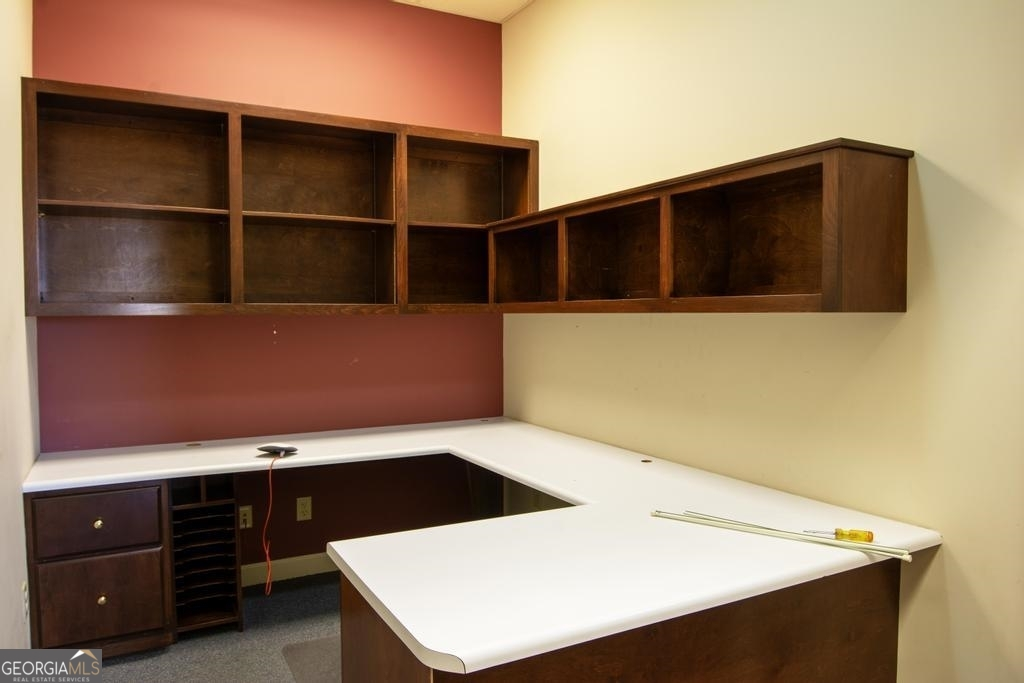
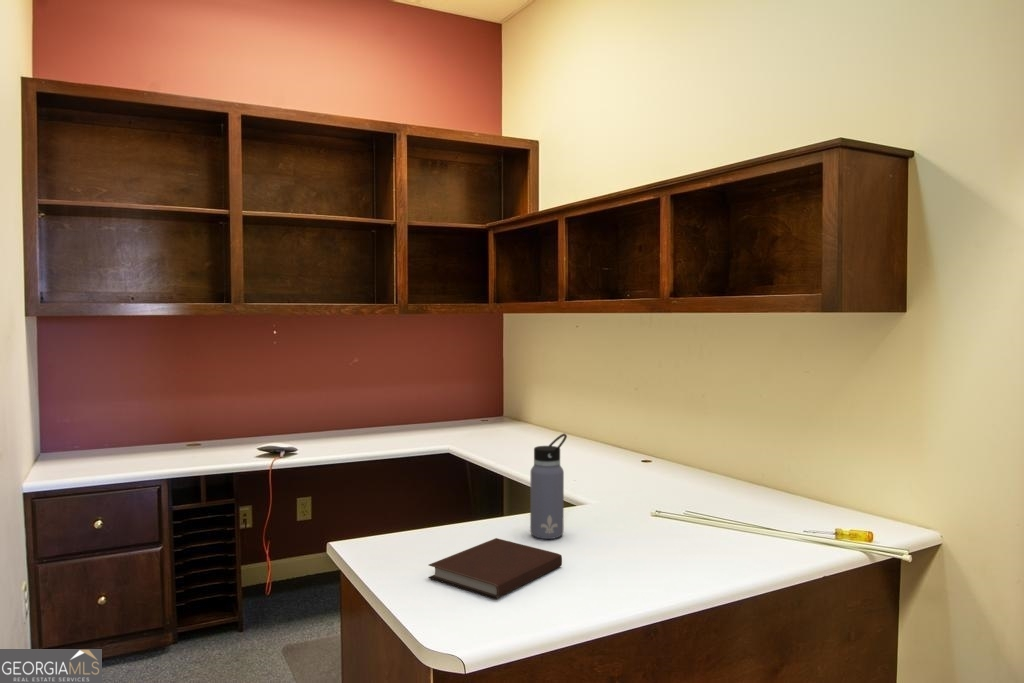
+ notebook [427,537,563,599]
+ water bottle [529,433,568,540]
